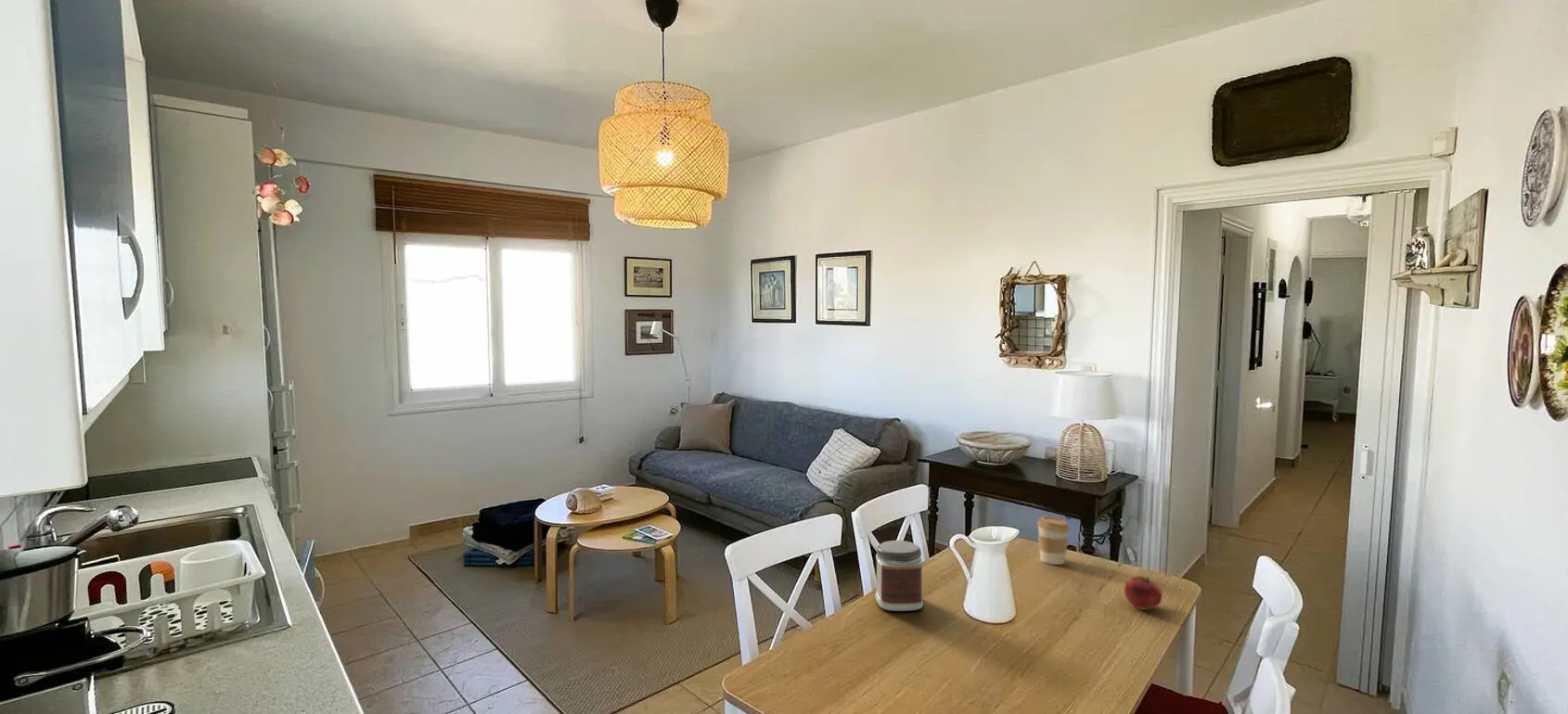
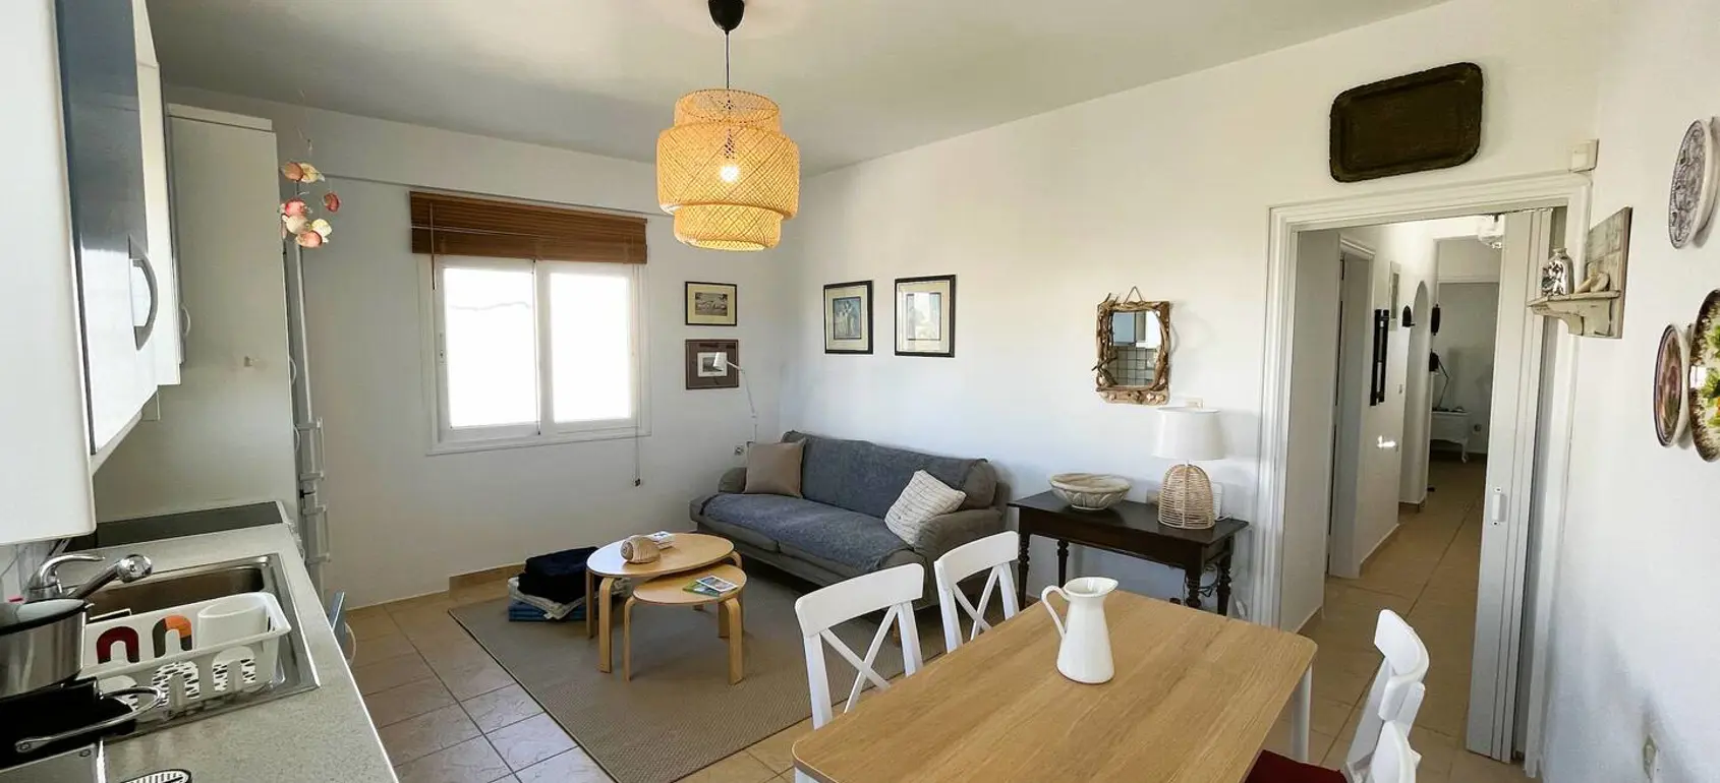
- fruit [1124,575,1163,611]
- jar [874,540,924,612]
- coffee cup [1036,516,1071,566]
